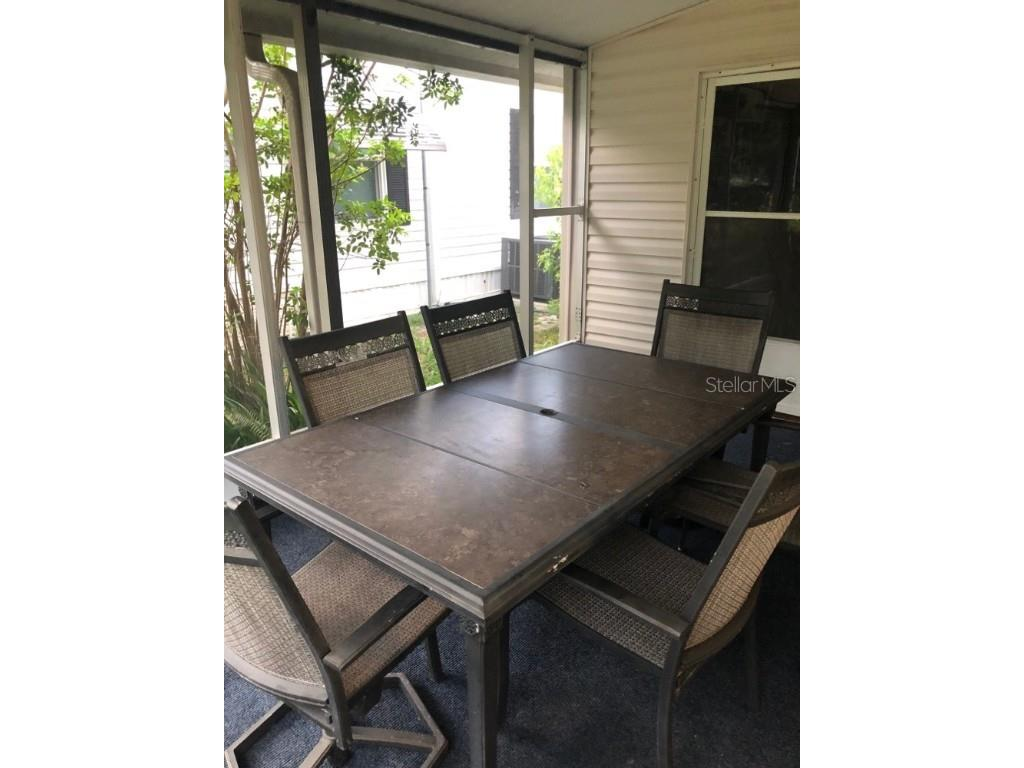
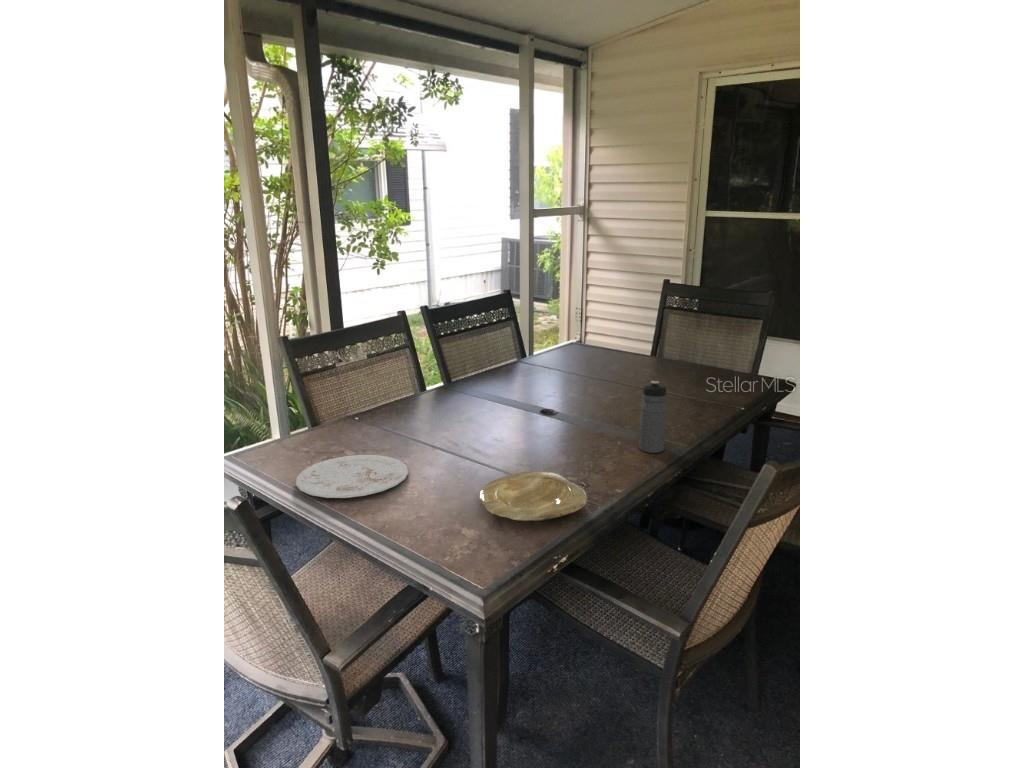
+ plate [478,471,588,522]
+ plate [295,454,410,499]
+ water bottle [638,380,668,454]
